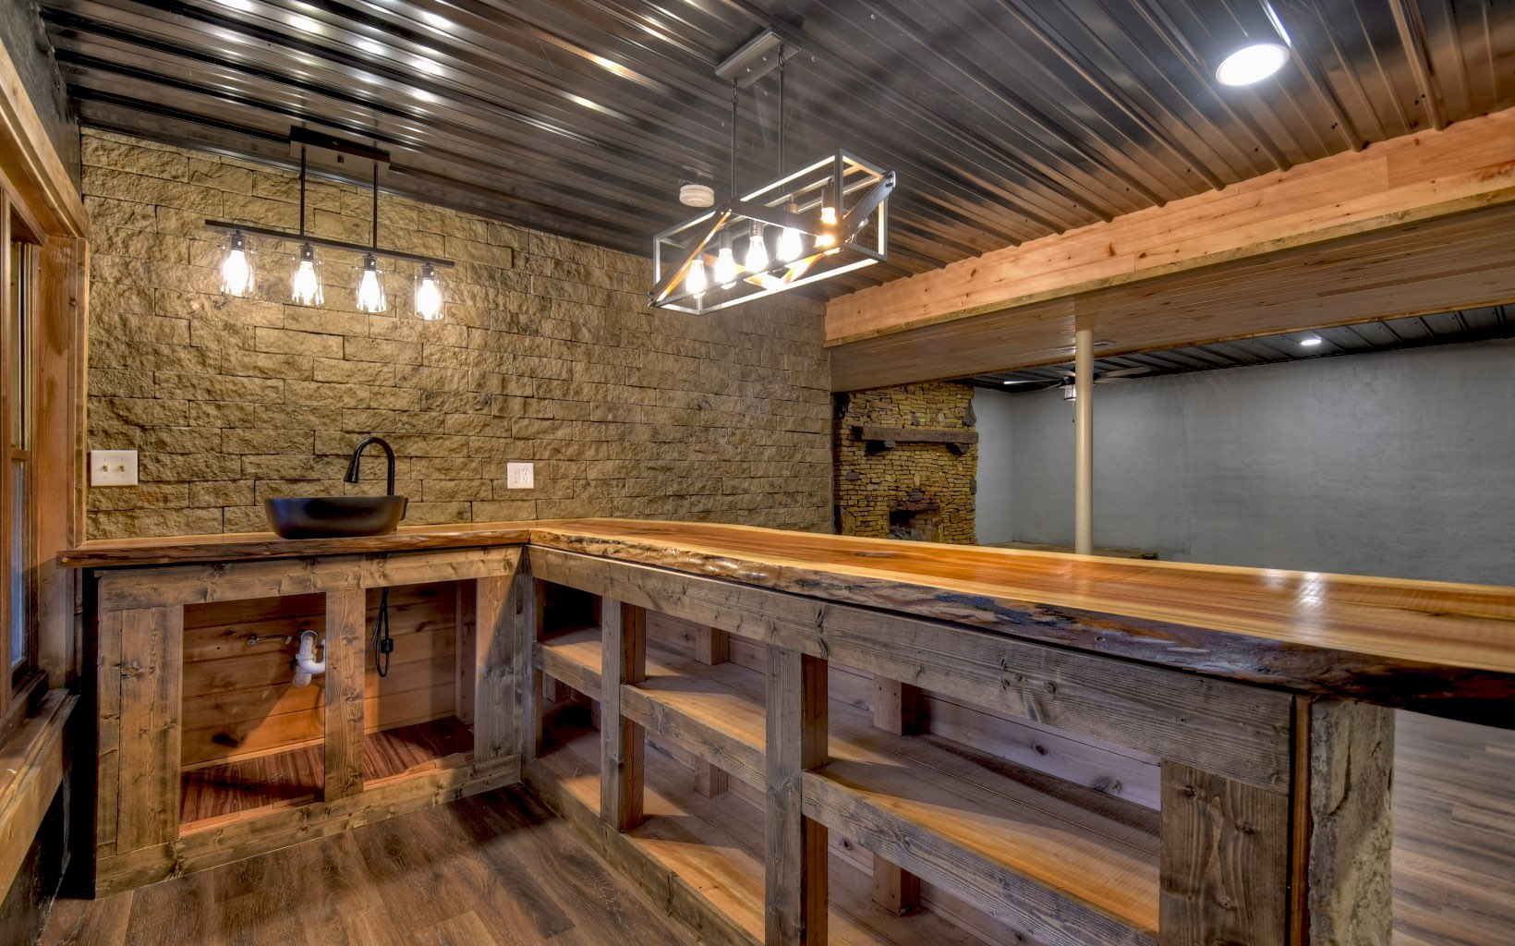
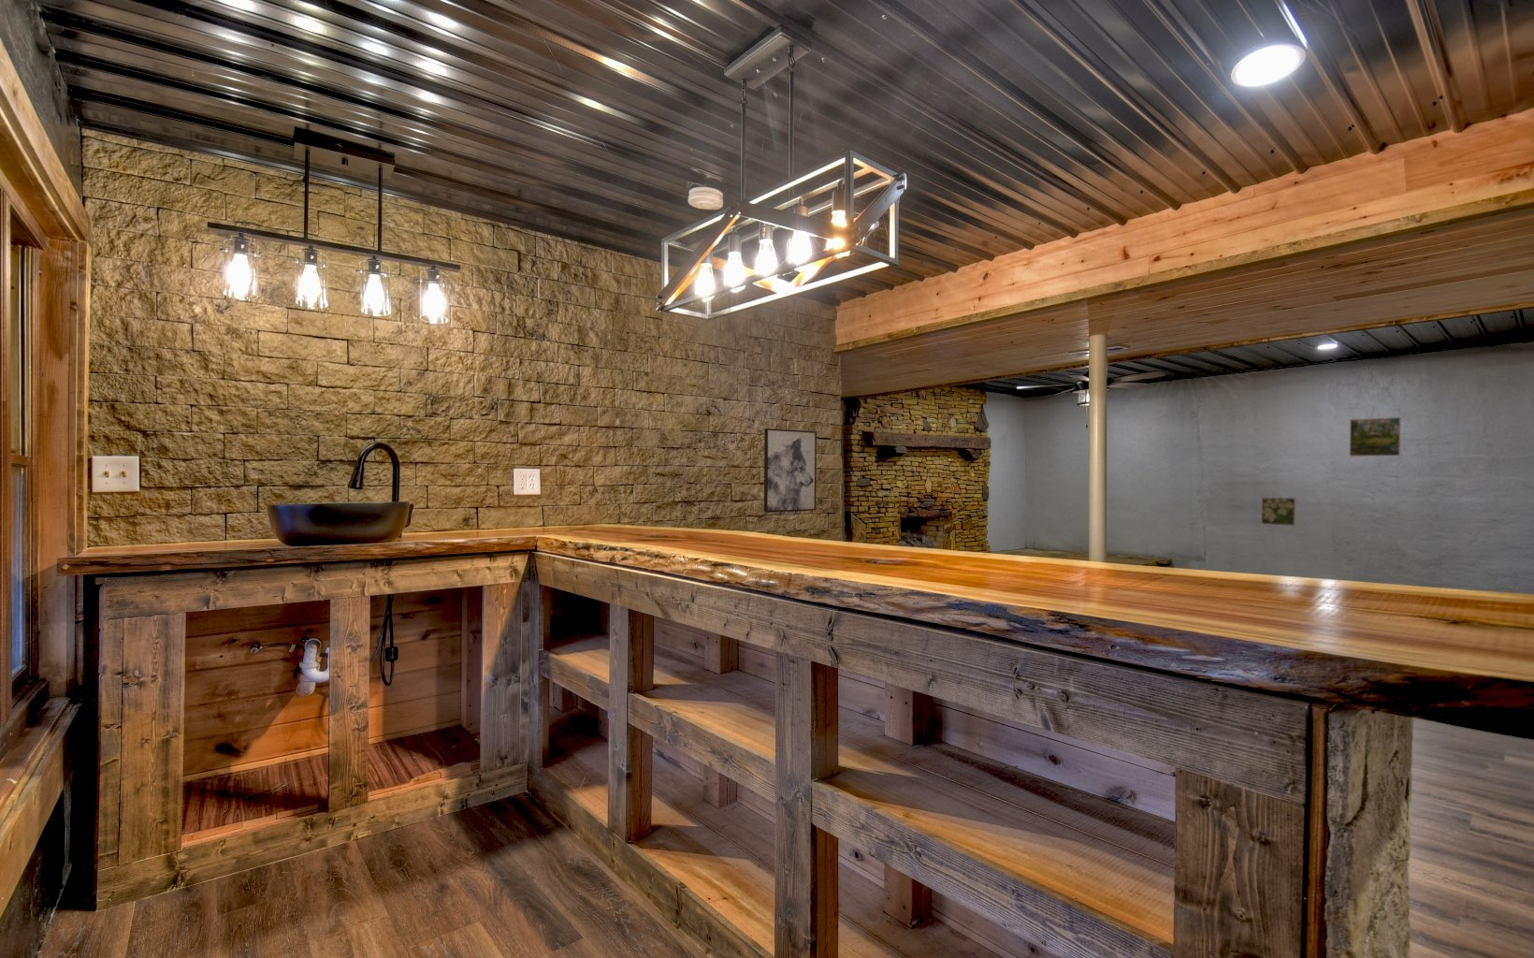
+ wall art [764,427,818,513]
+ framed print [1261,496,1297,526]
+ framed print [1349,416,1402,458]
